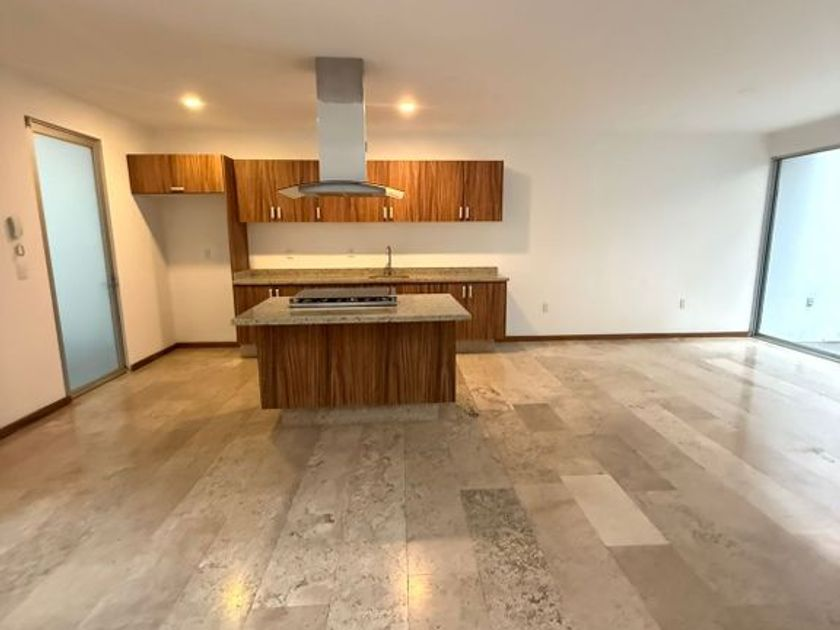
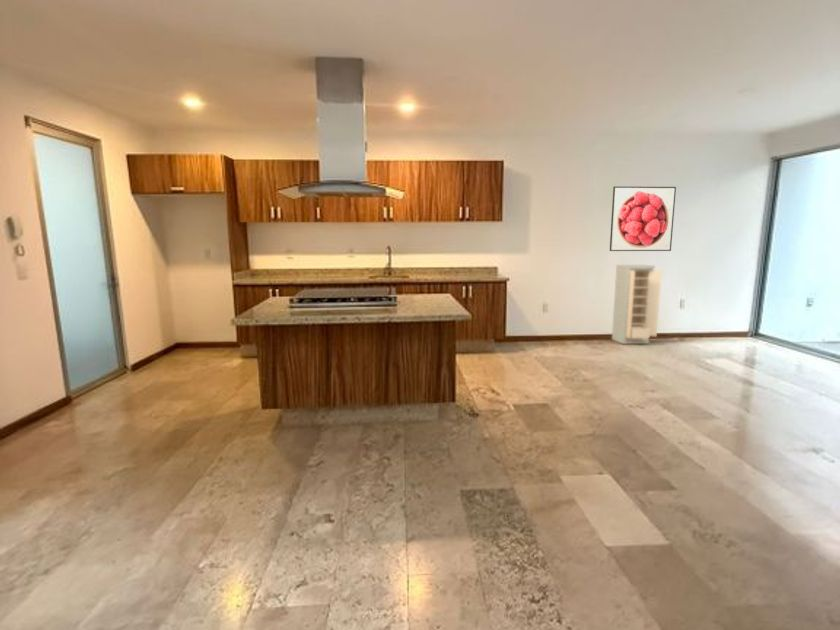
+ storage cabinet [611,264,663,345]
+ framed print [609,185,677,252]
